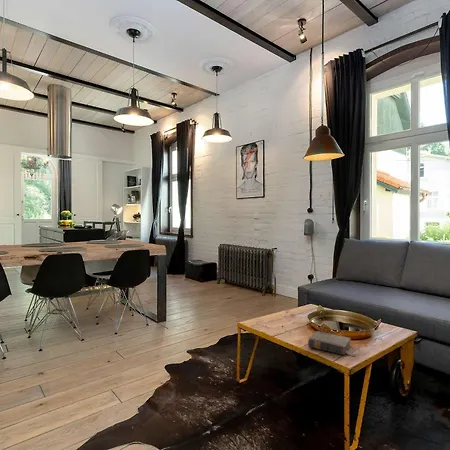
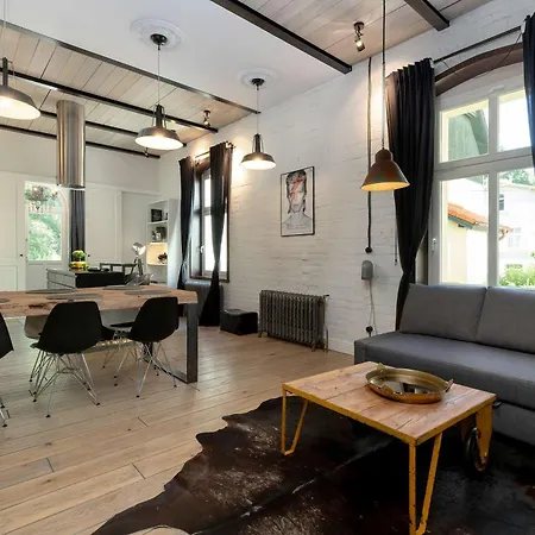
- book [307,330,357,358]
